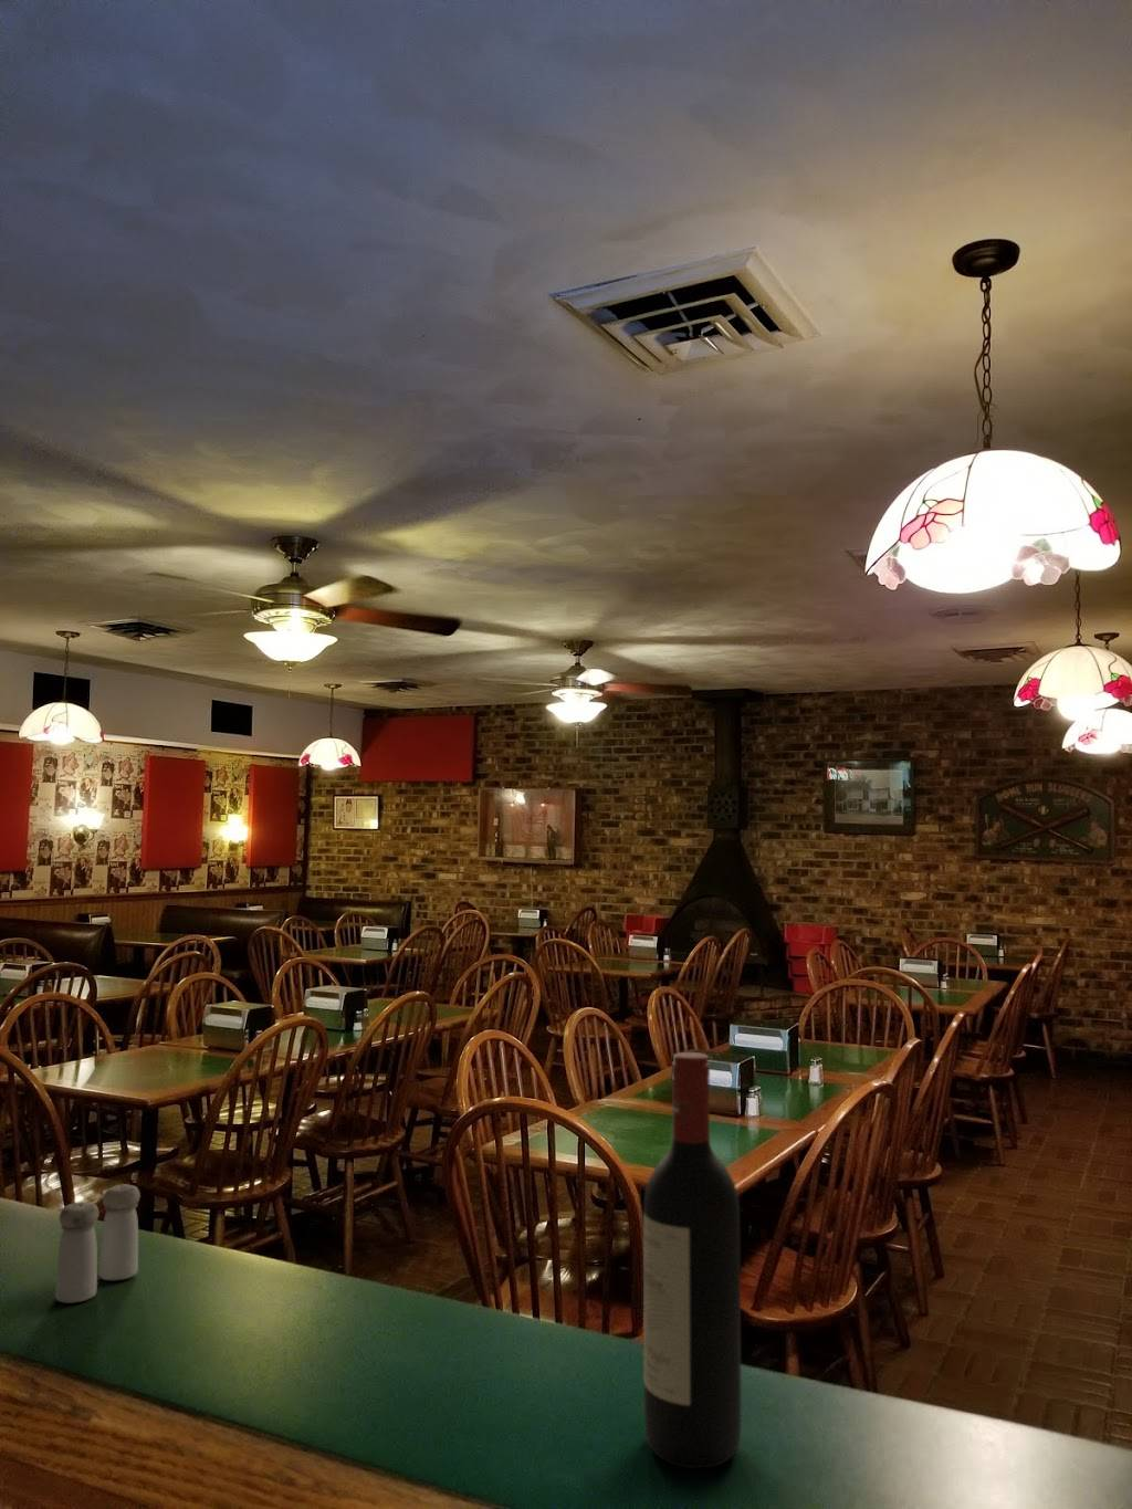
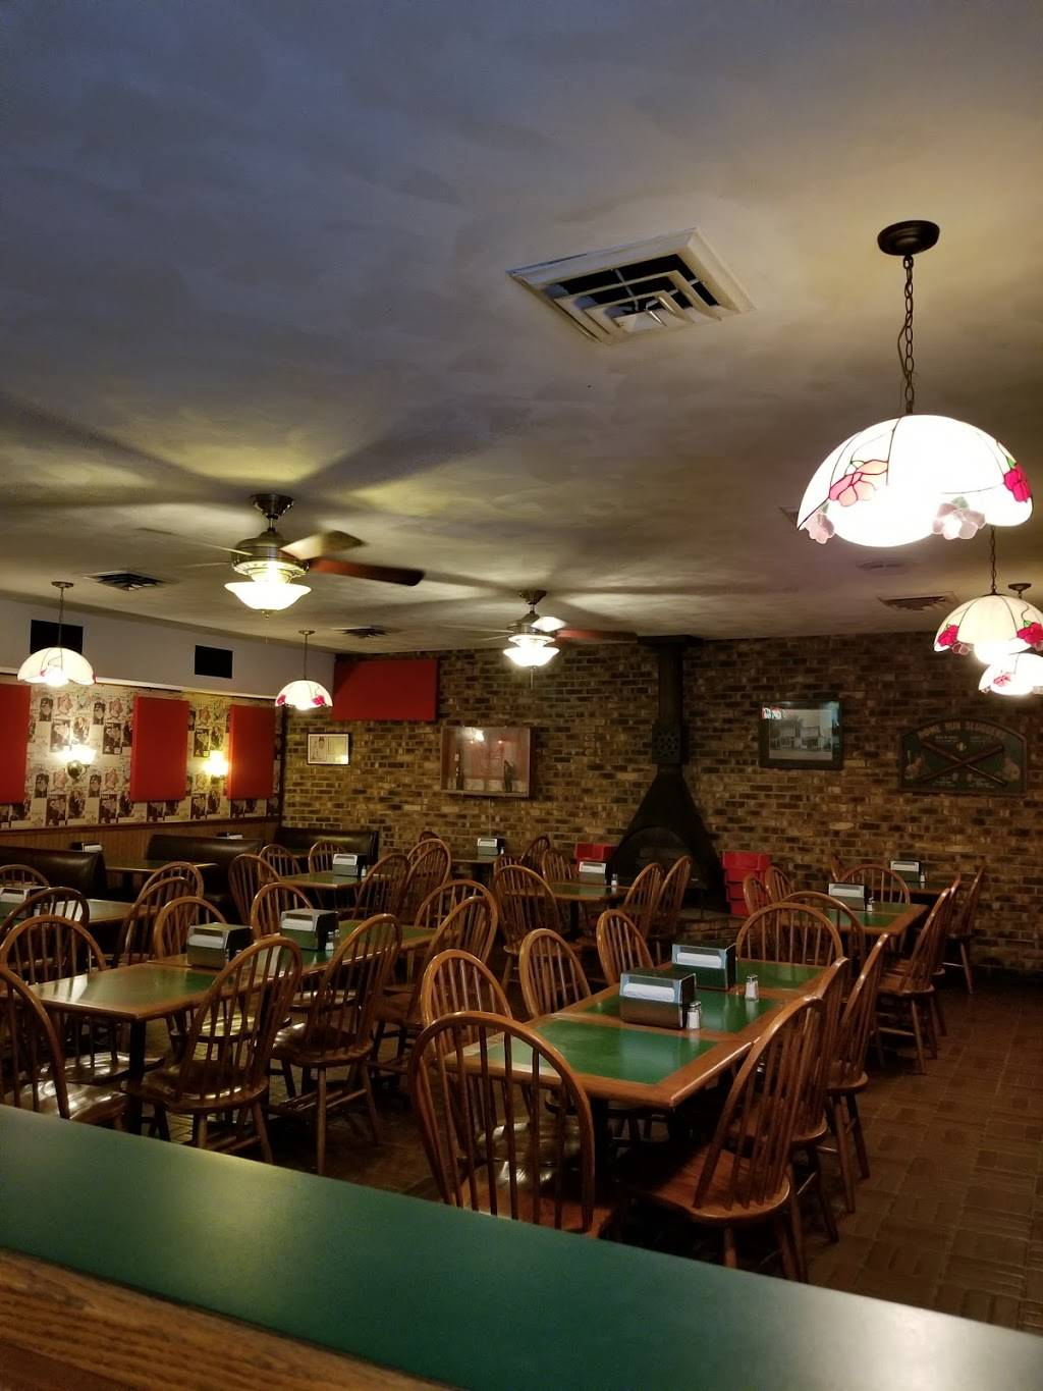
- wine bottle [642,1051,742,1470]
- salt and pepper shaker [55,1184,142,1304]
